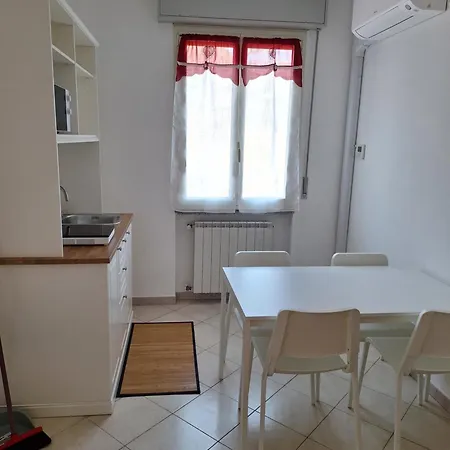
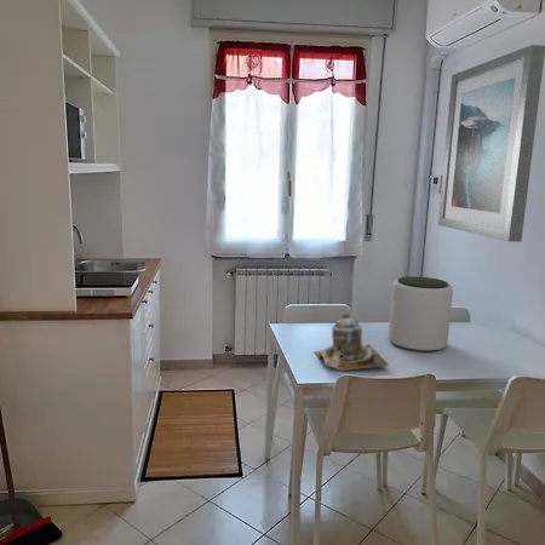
+ wall art [437,44,545,243]
+ plant pot [388,275,454,352]
+ teapot [314,311,390,372]
